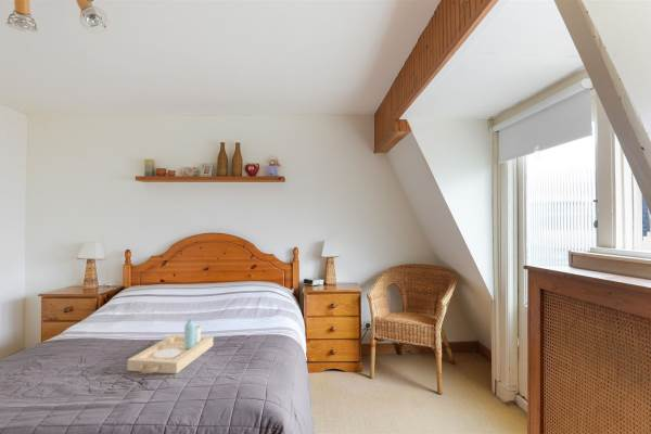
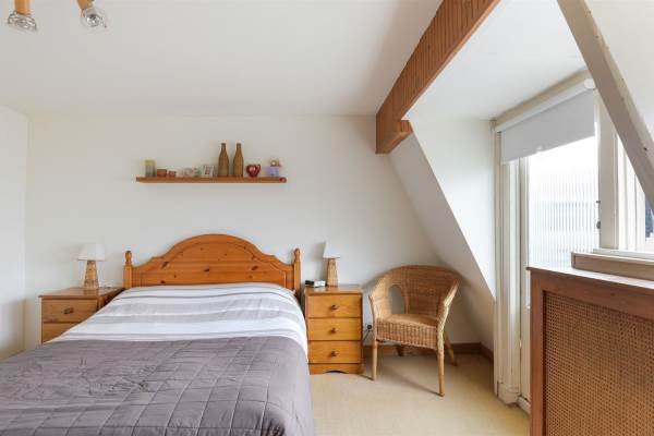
- serving tray [126,318,214,375]
